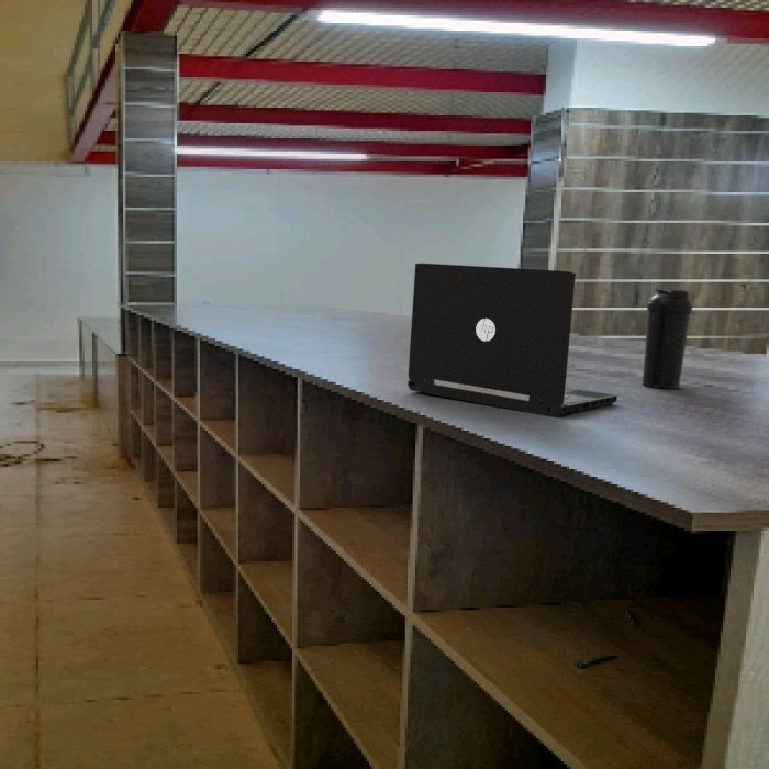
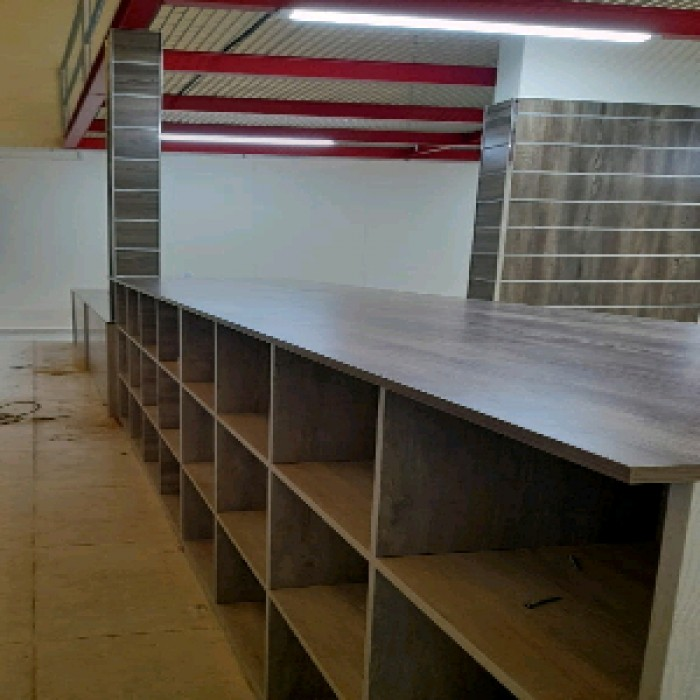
- water bottle [642,288,694,390]
- laptop [406,263,618,419]
